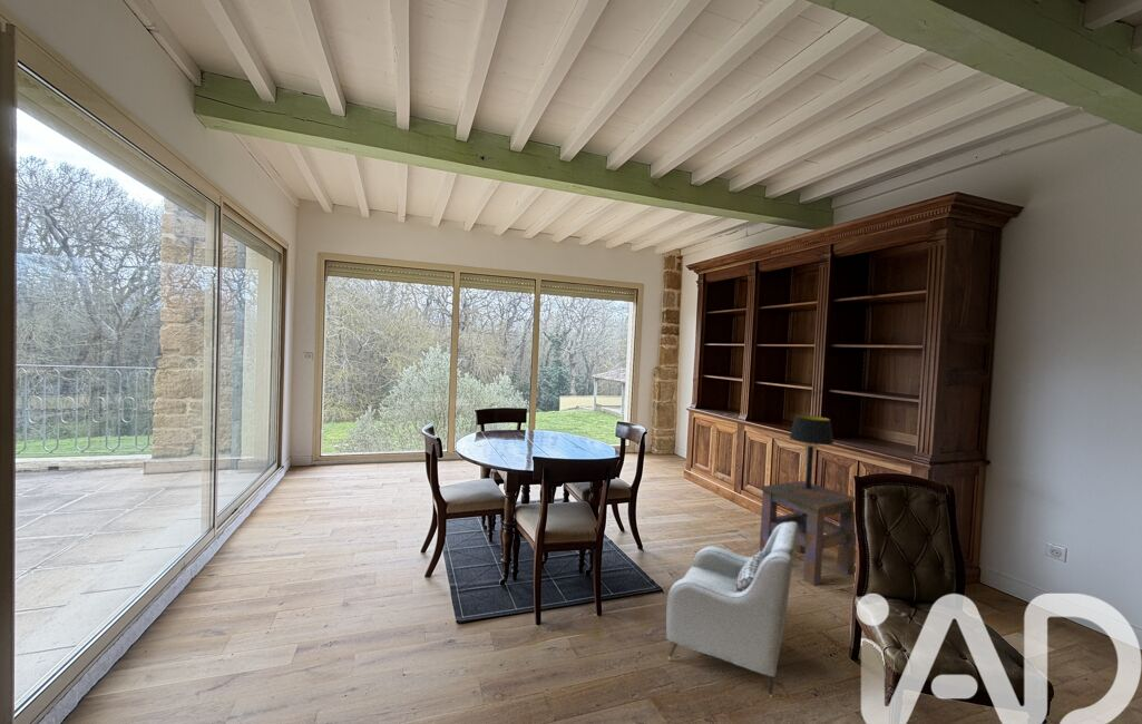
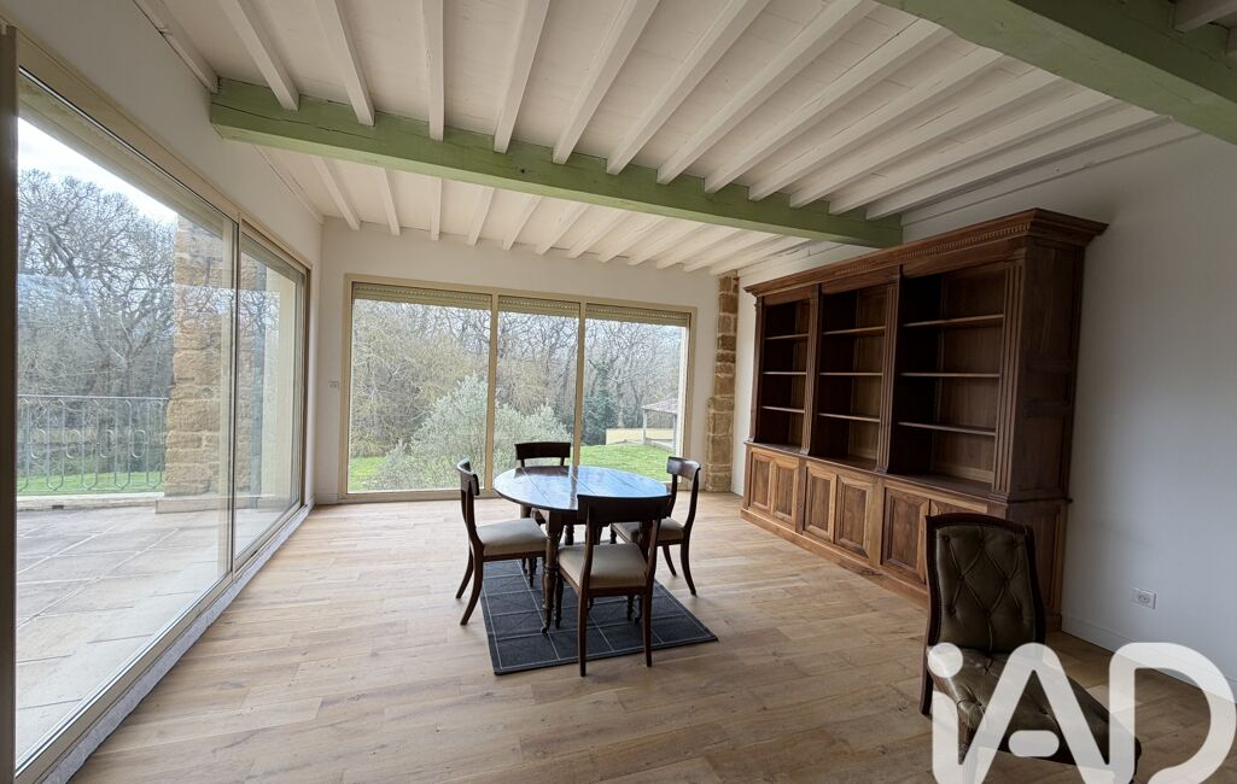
- side table [759,480,857,587]
- armchair [664,522,798,701]
- table lamp [789,414,834,489]
